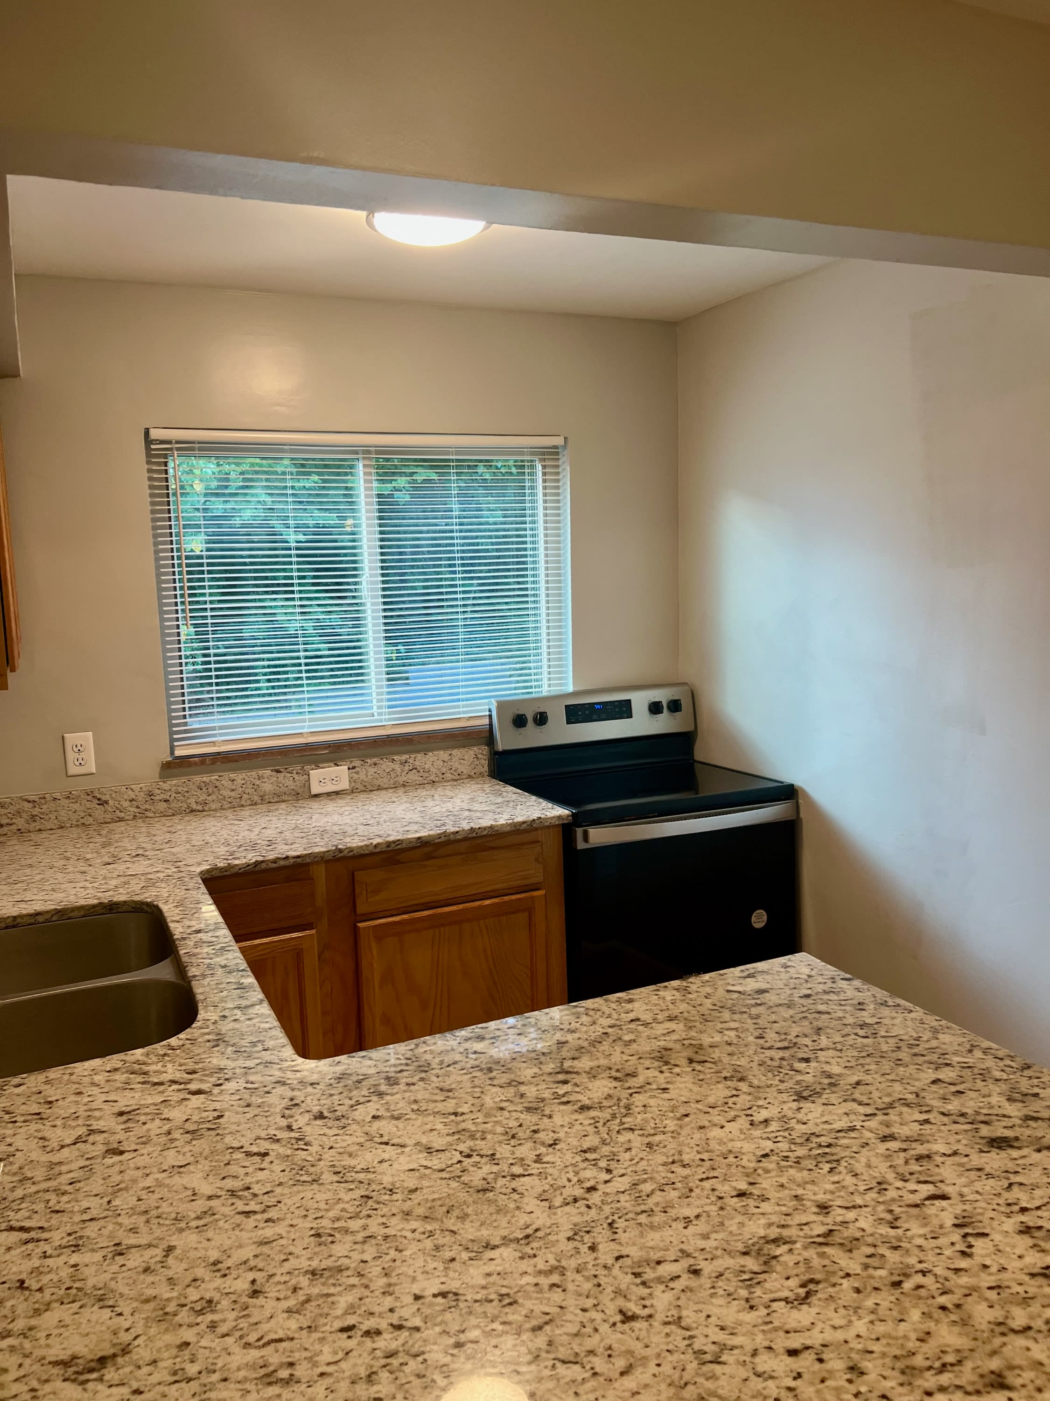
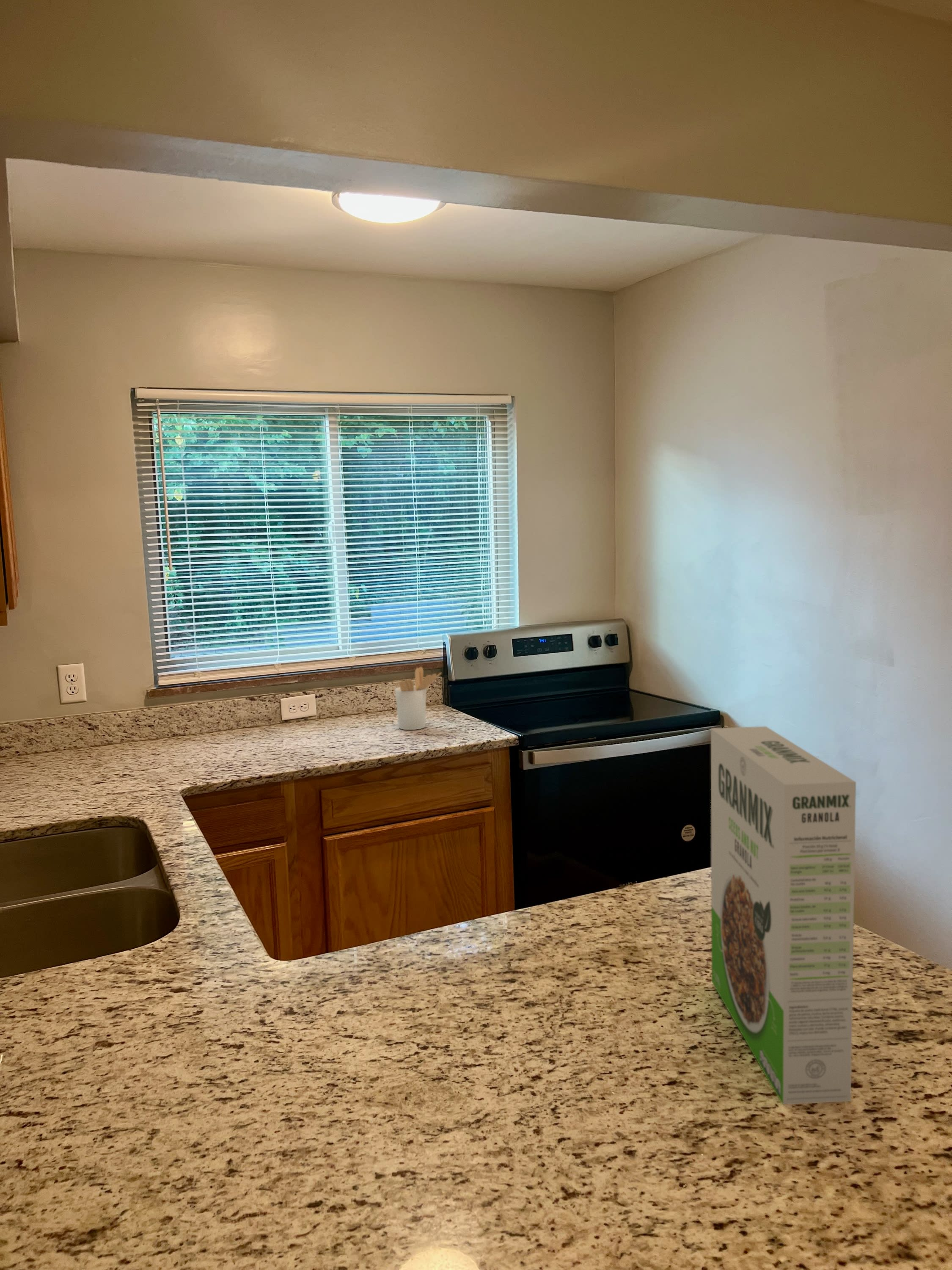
+ utensil holder [394,666,442,730]
+ cereal box [710,726,856,1105]
